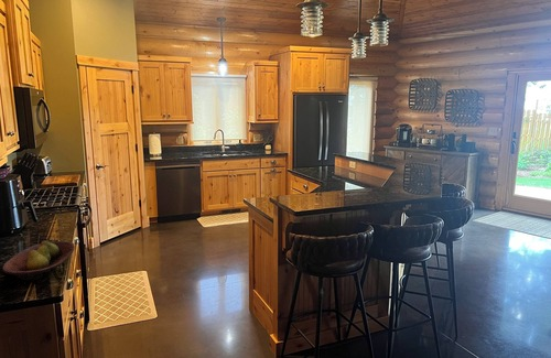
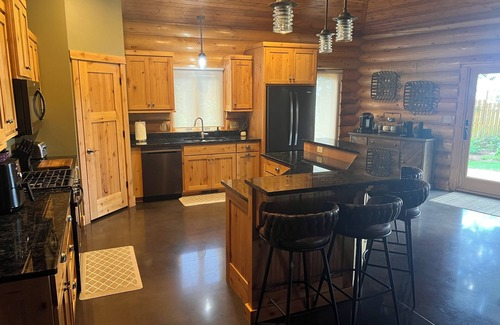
- fruit bowl [1,240,76,282]
